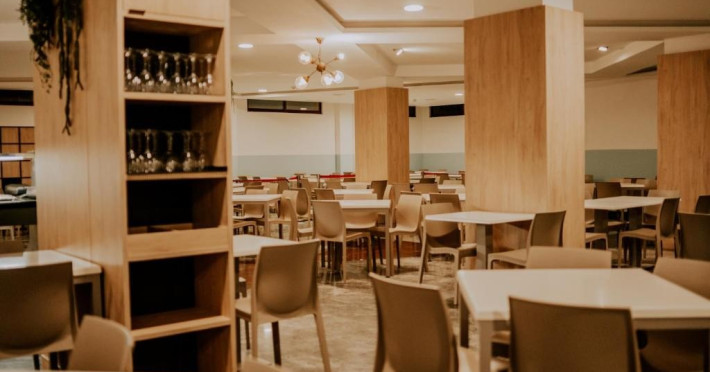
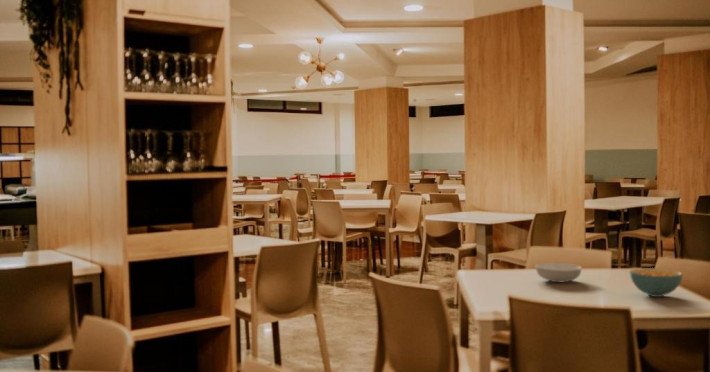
+ serving bowl [535,262,583,283]
+ cereal bowl [628,267,683,298]
